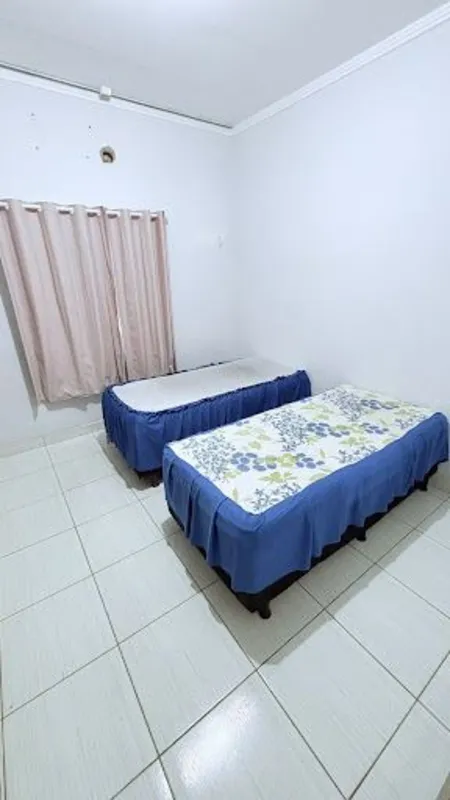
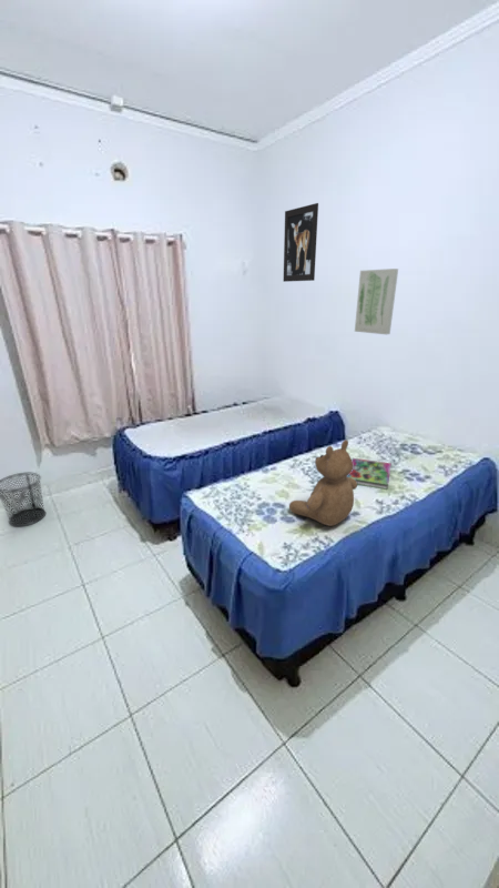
+ teddy bear [288,438,358,527]
+ wall art [354,268,399,335]
+ book [347,457,393,491]
+ wall art [283,202,319,283]
+ waste bin [0,472,47,527]
